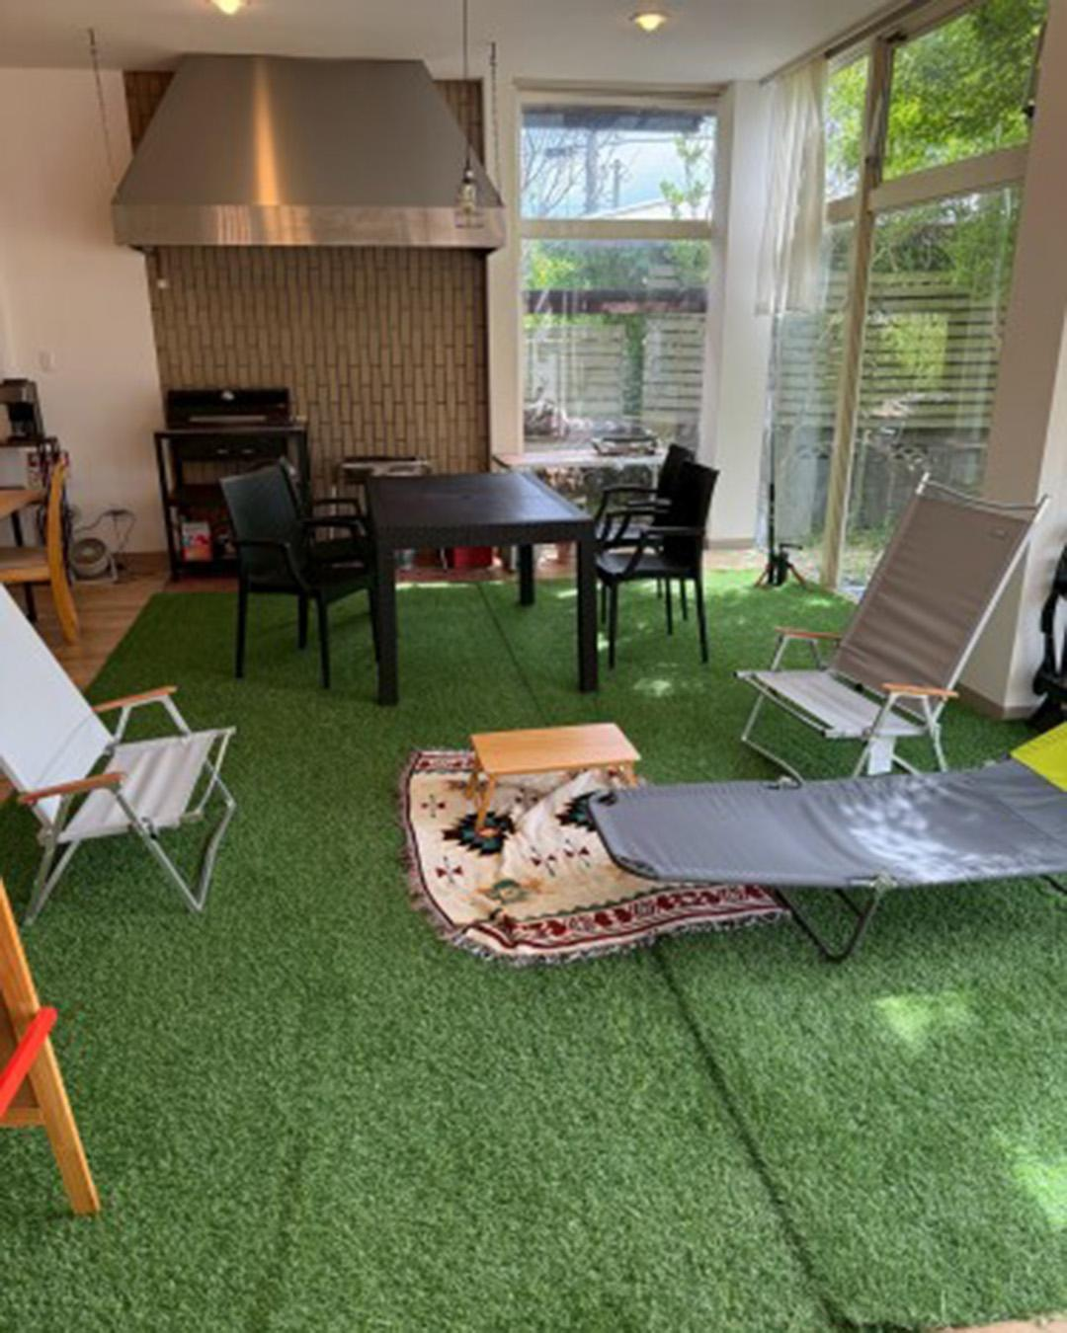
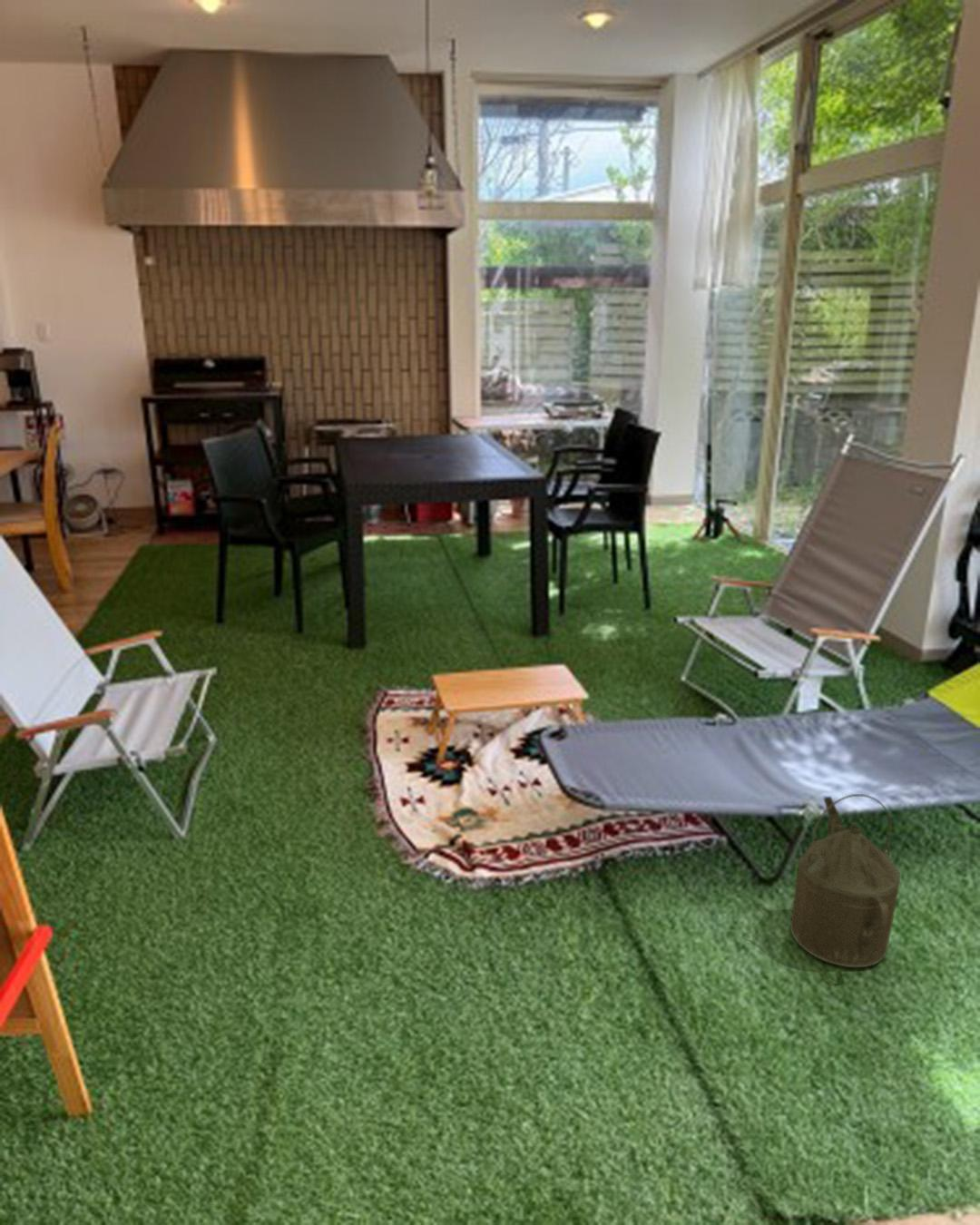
+ watering can [789,793,901,968]
